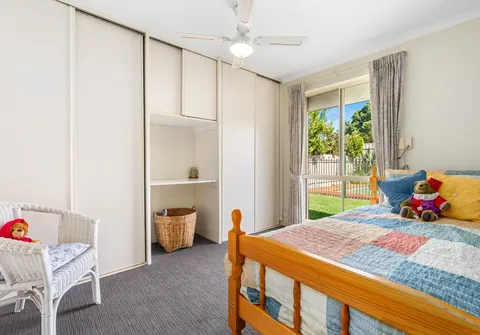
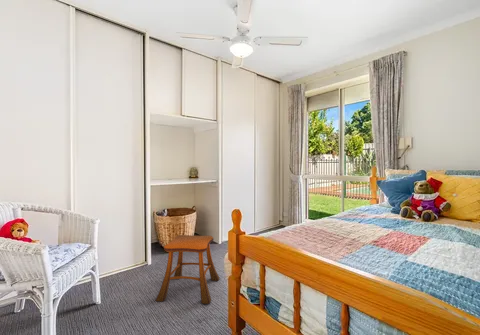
+ stool [155,234,220,305]
